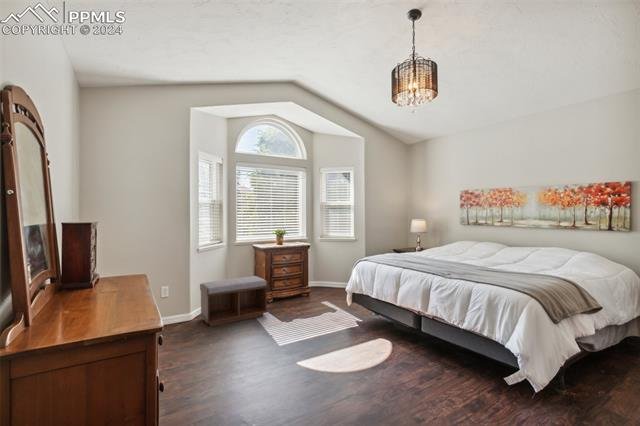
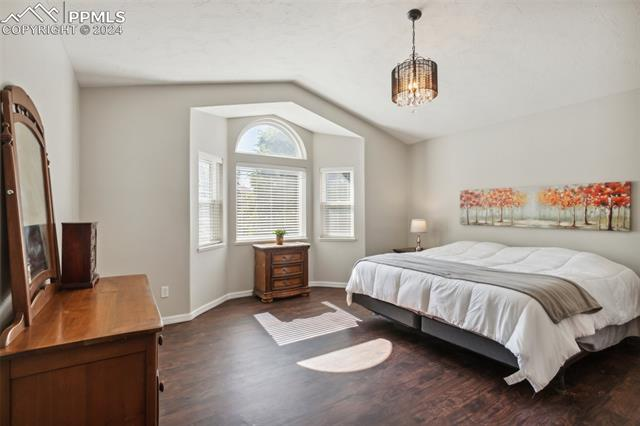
- bench [199,275,269,327]
